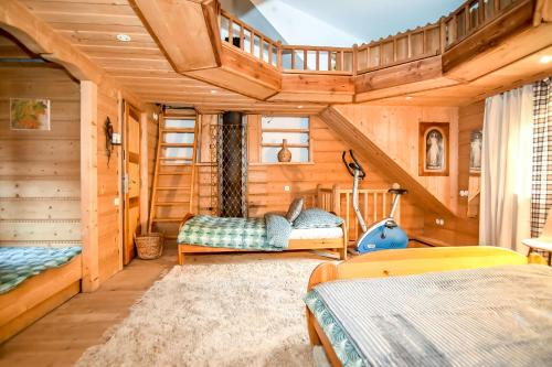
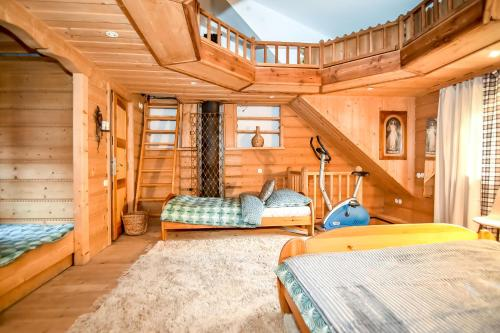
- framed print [9,97,51,131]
